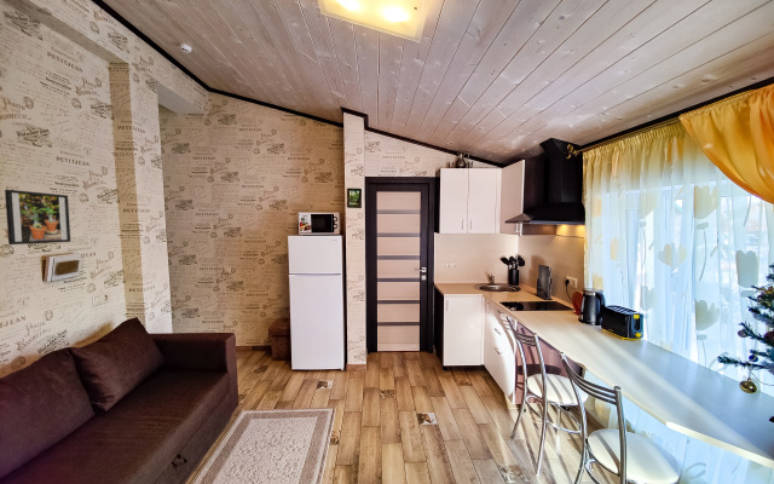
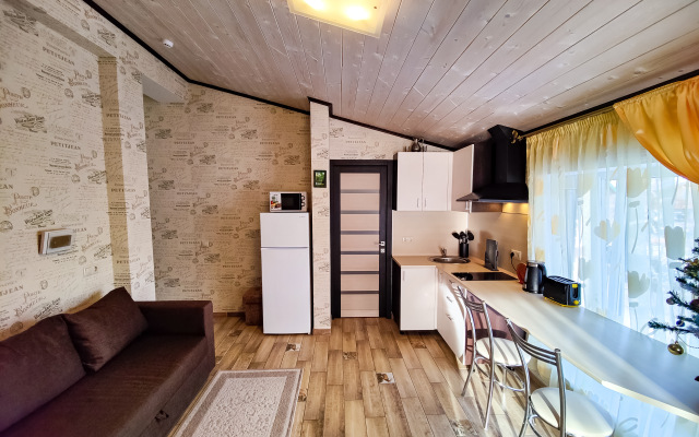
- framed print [4,189,71,246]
